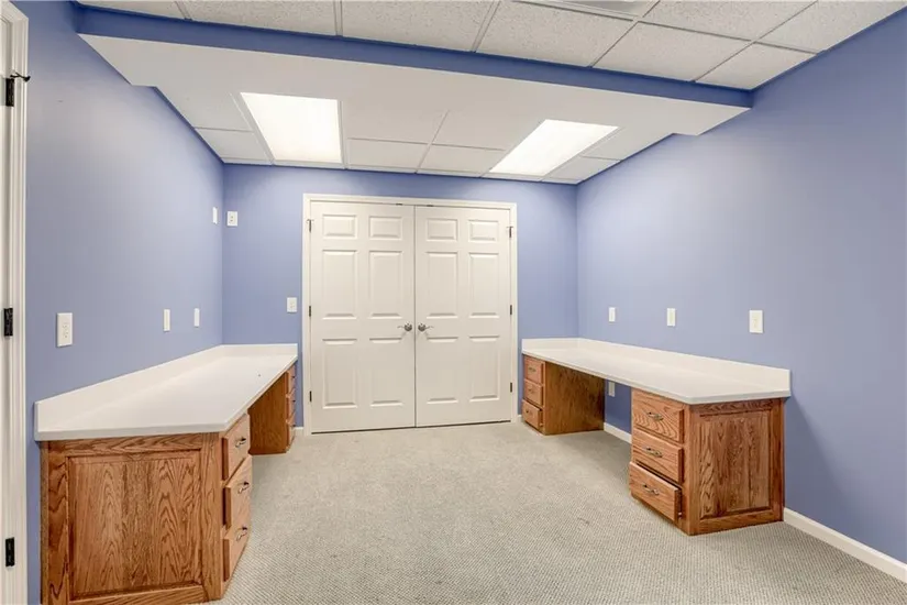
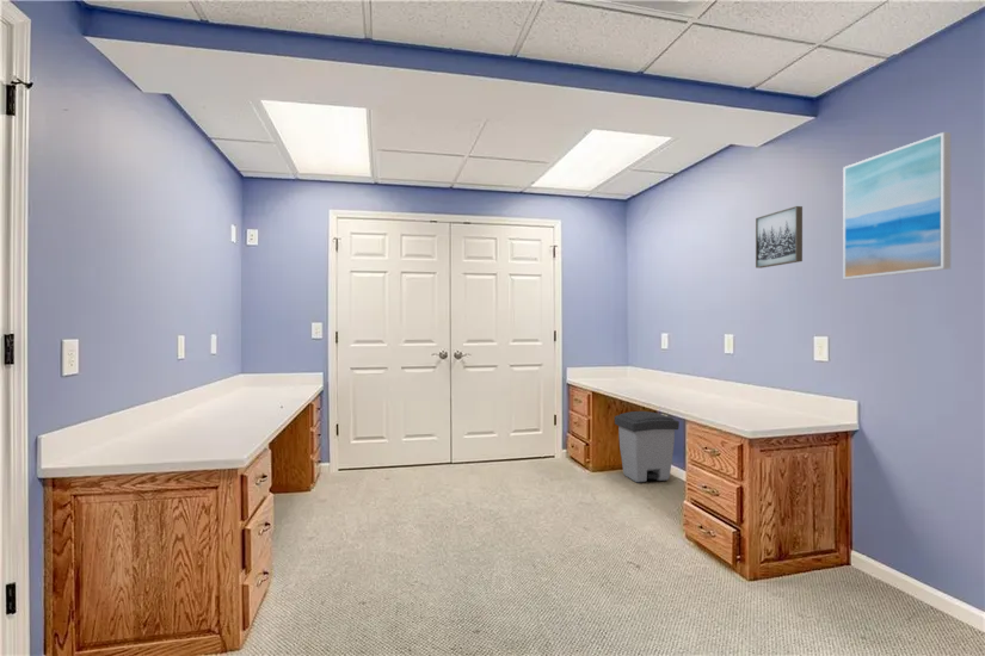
+ wall art [755,205,804,270]
+ wall art [842,131,952,280]
+ trash can [614,410,681,483]
